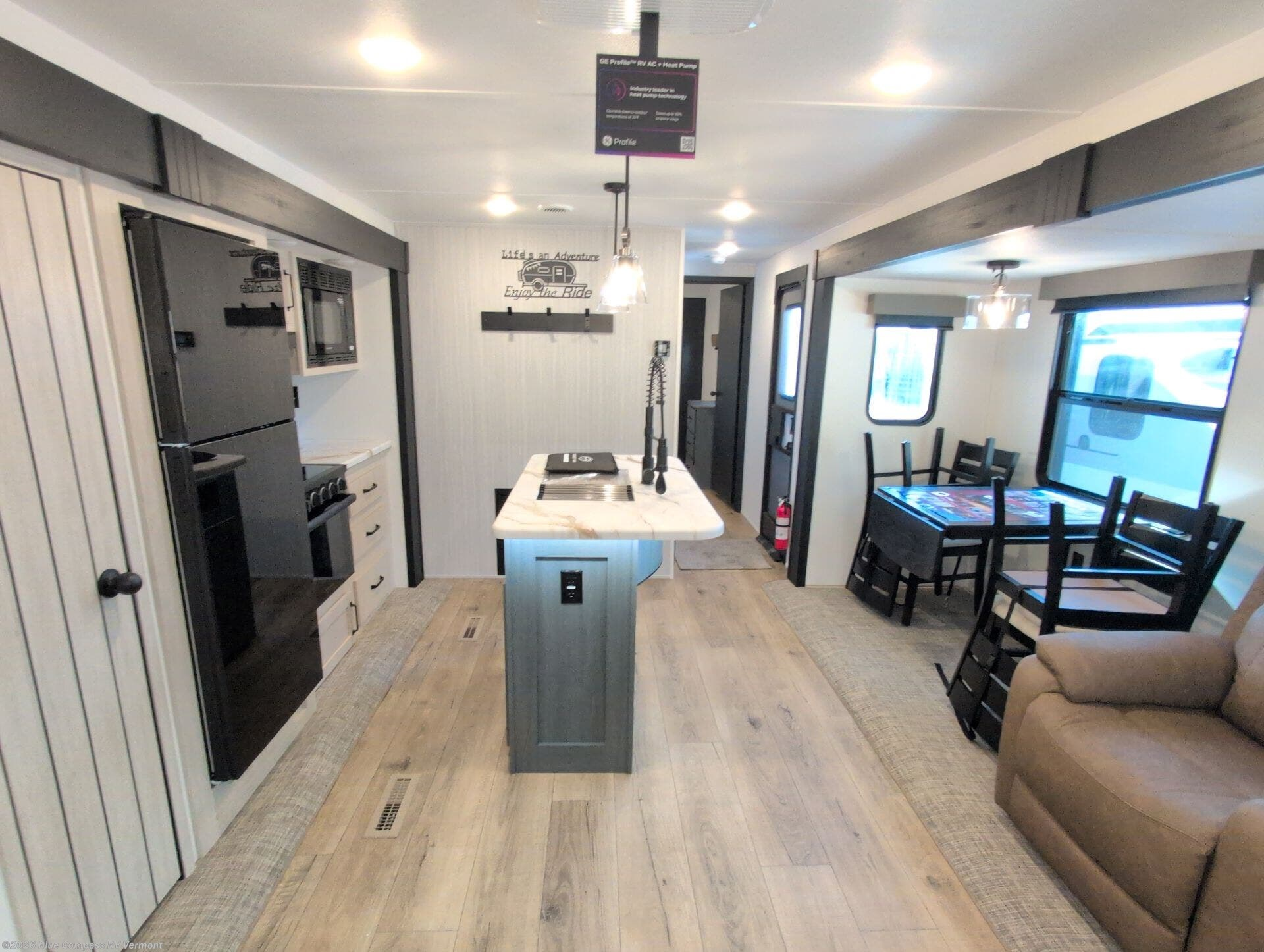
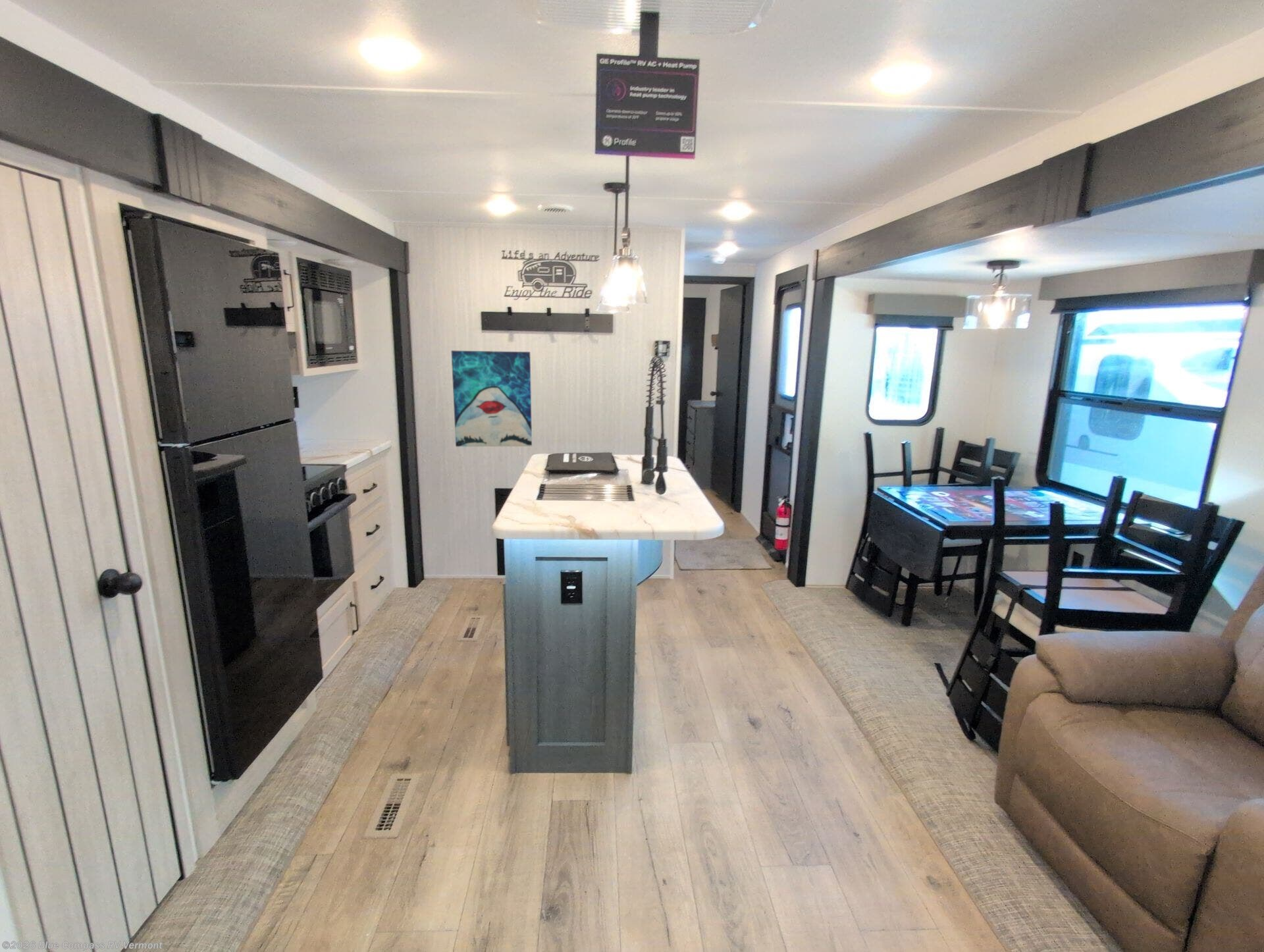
+ wall art [450,350,533,447]
